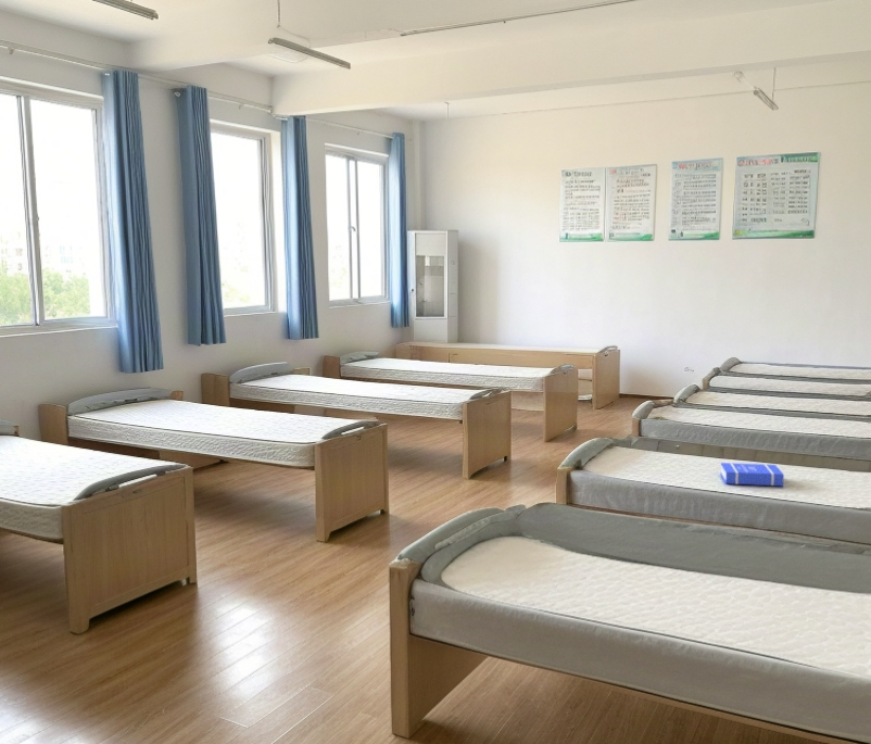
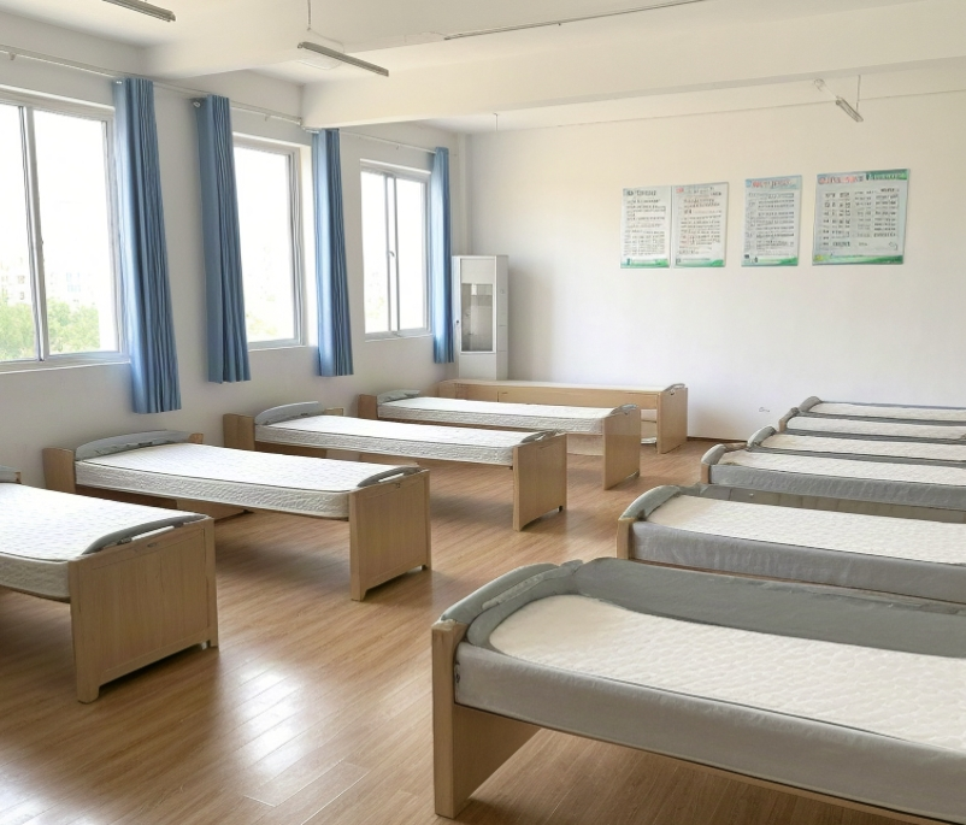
- book [719,462,785,488]
